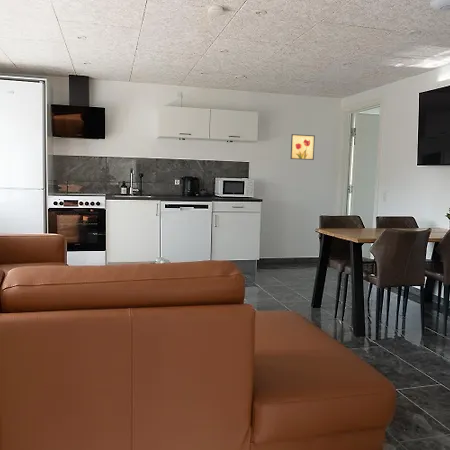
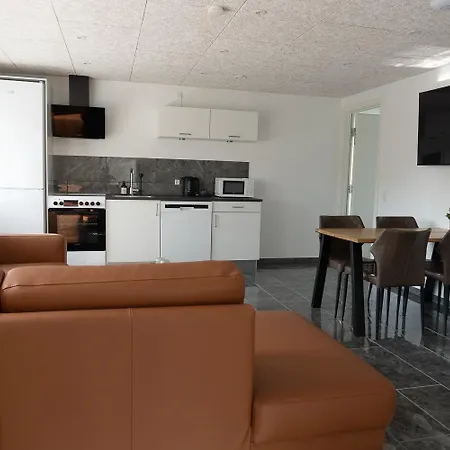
- wall art [290,133,316,161]
